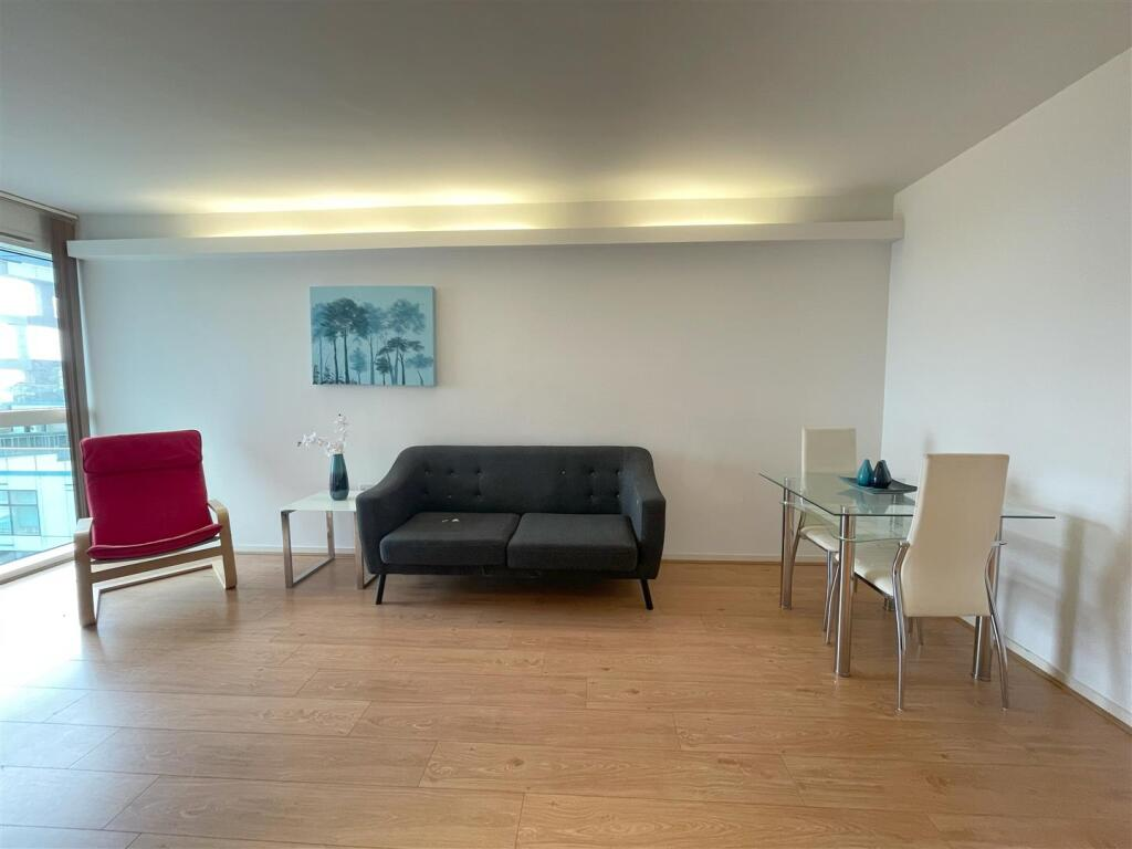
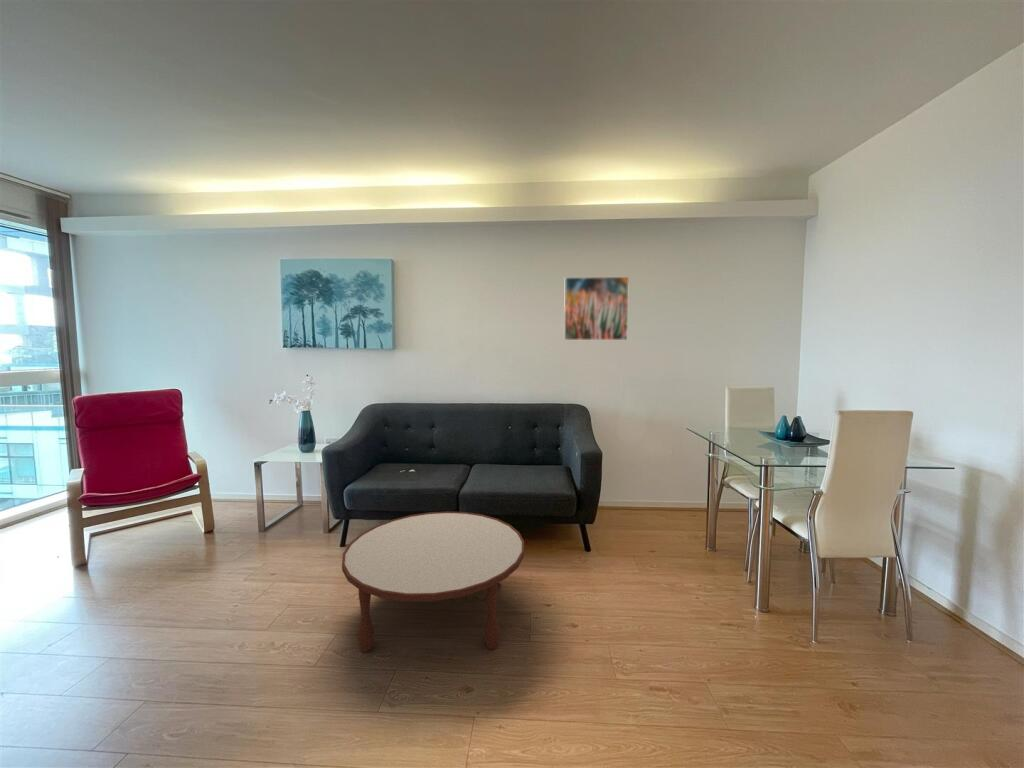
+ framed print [563,276,630,341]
+ coffee table [341,511,525,653]
